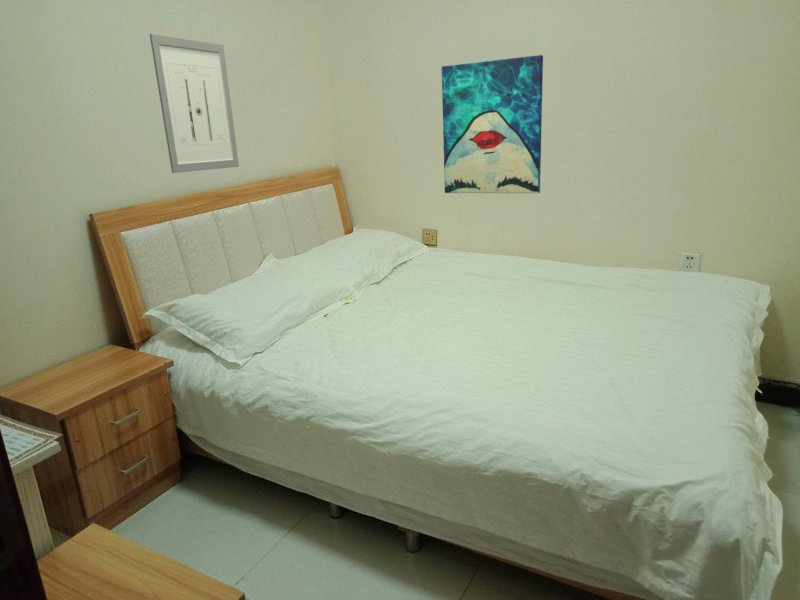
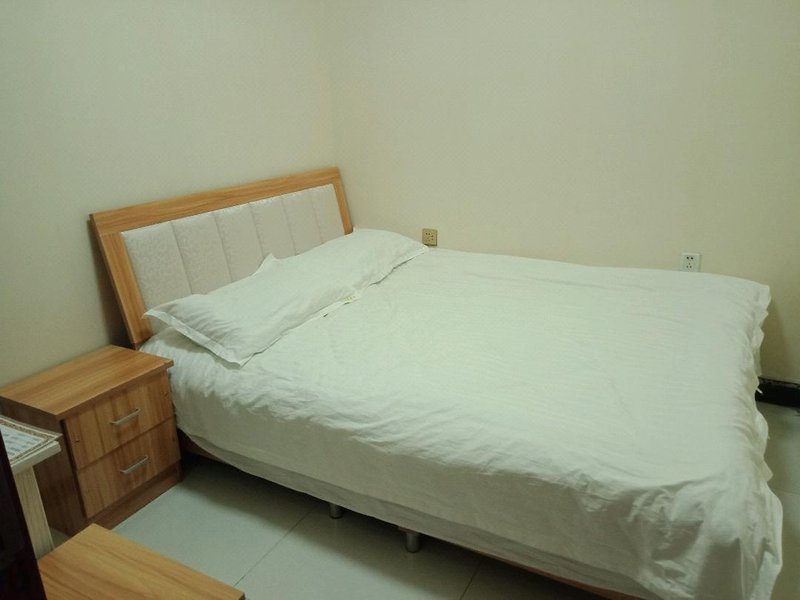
- wall art [149,33,240,174]
- wall art [441,54,544,194]
